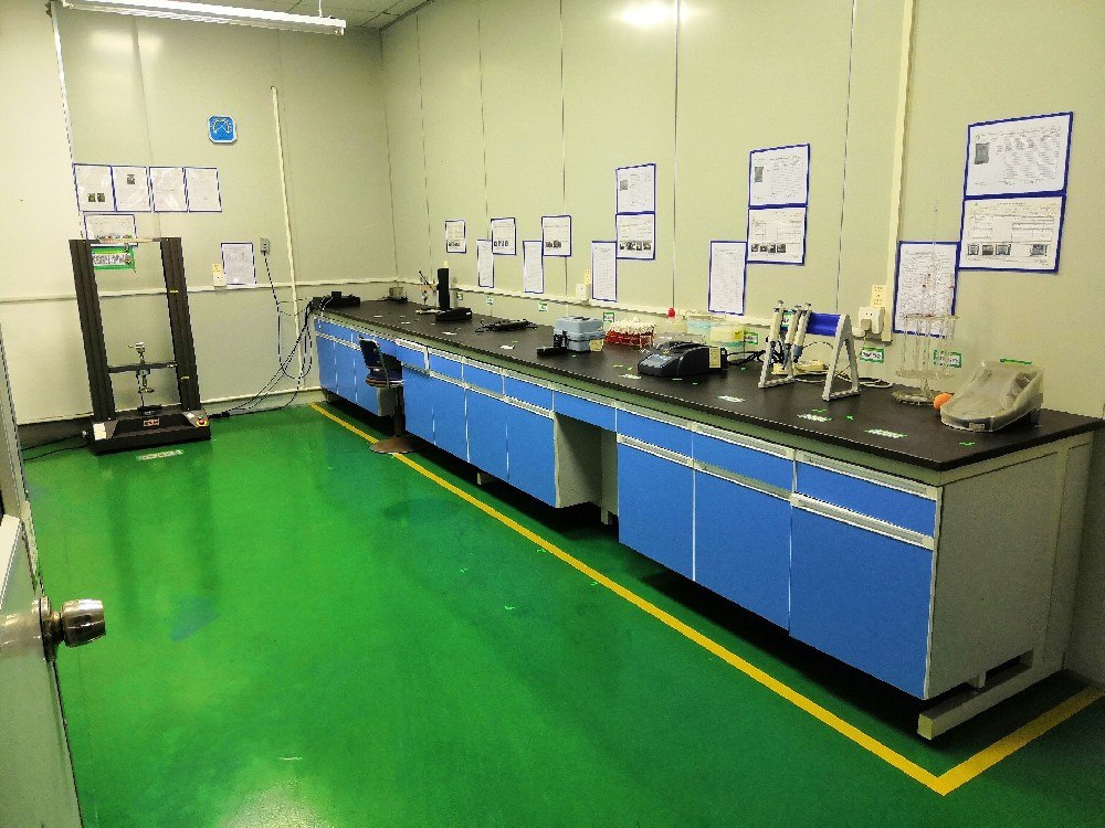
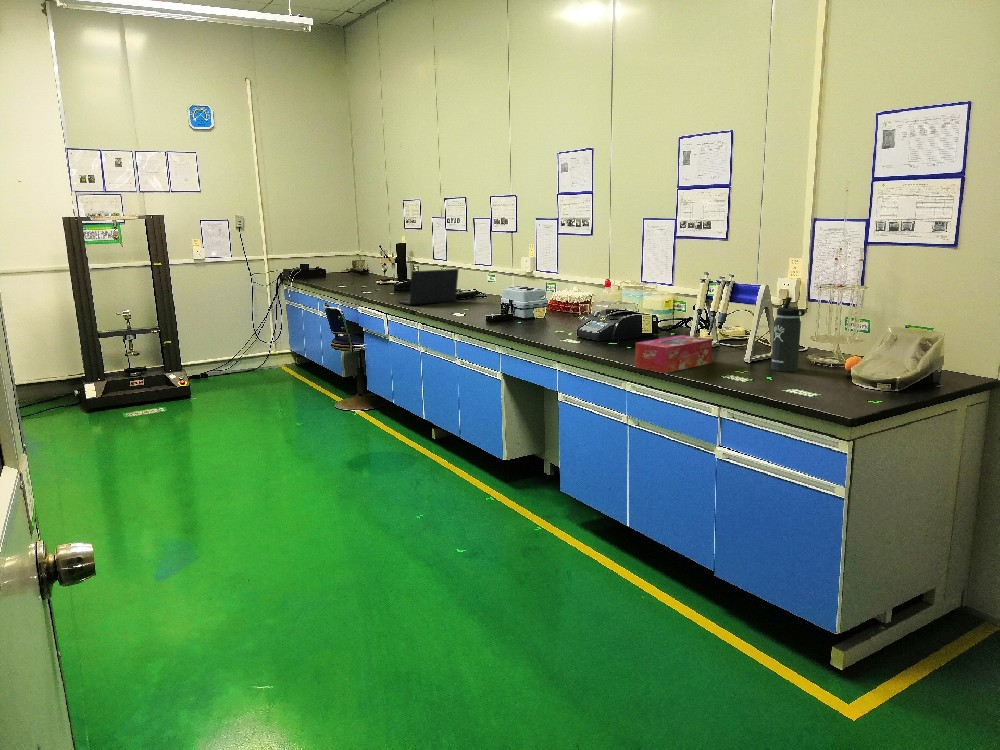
+ tissue box [634,334,713,374]
+ laptop [397,268,460,306]
+ thermos bottle [770,296,806,373]
